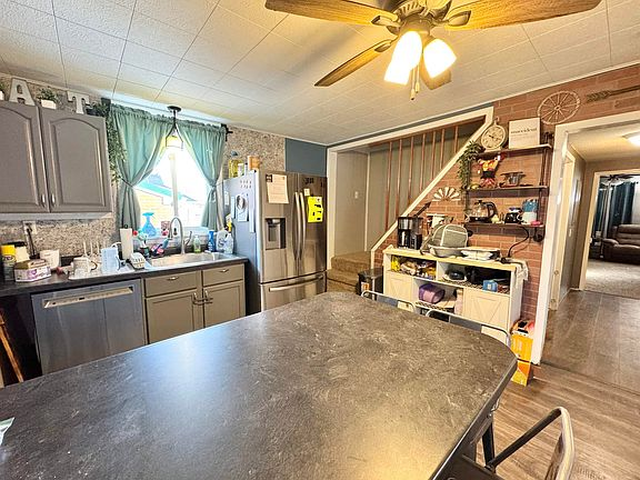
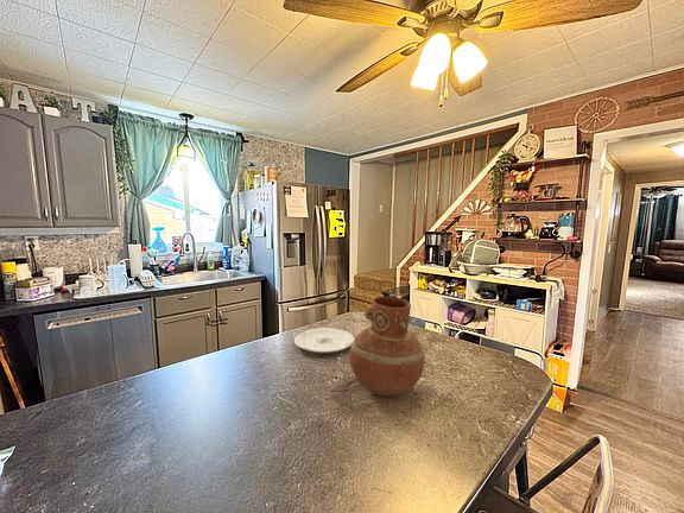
+ plate [293,327,355,354]
+ vase [348,296,425,398]
